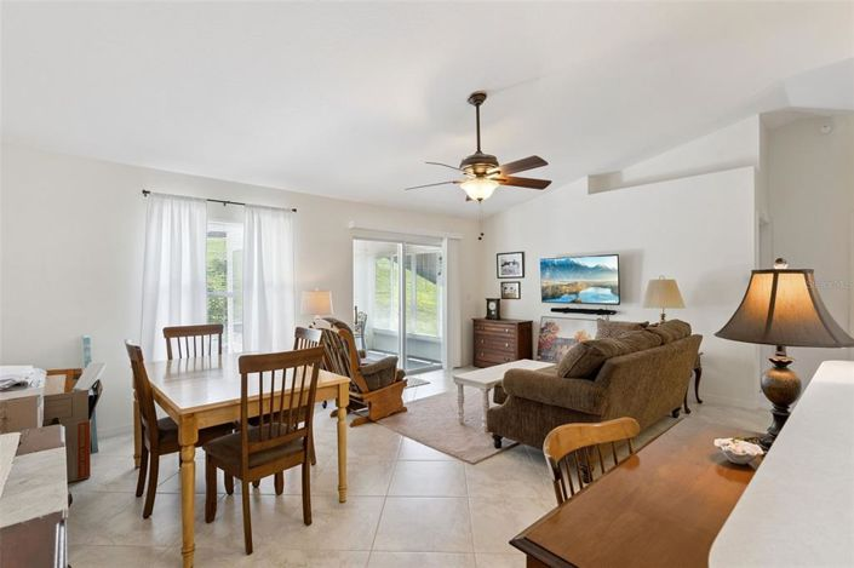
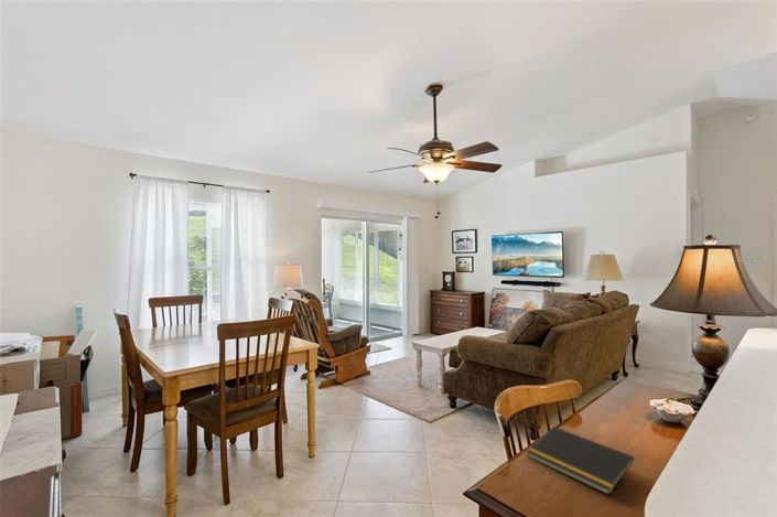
+ notepad [526,426,635,496]
